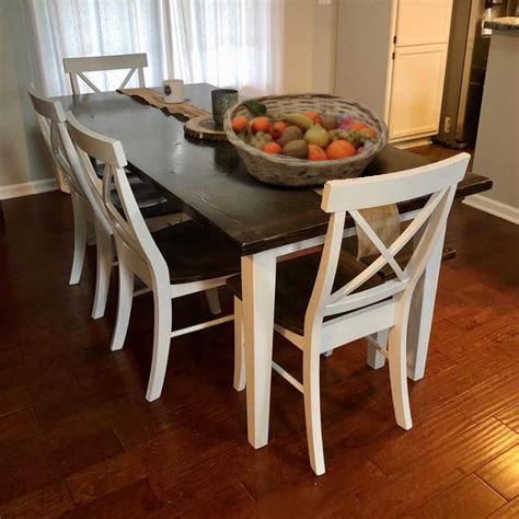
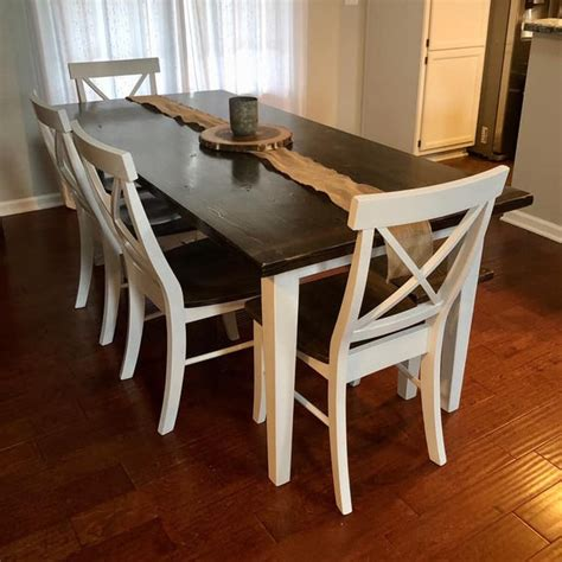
- fruit basket [222,91,390,188]
- mug [161,78,192,104]
